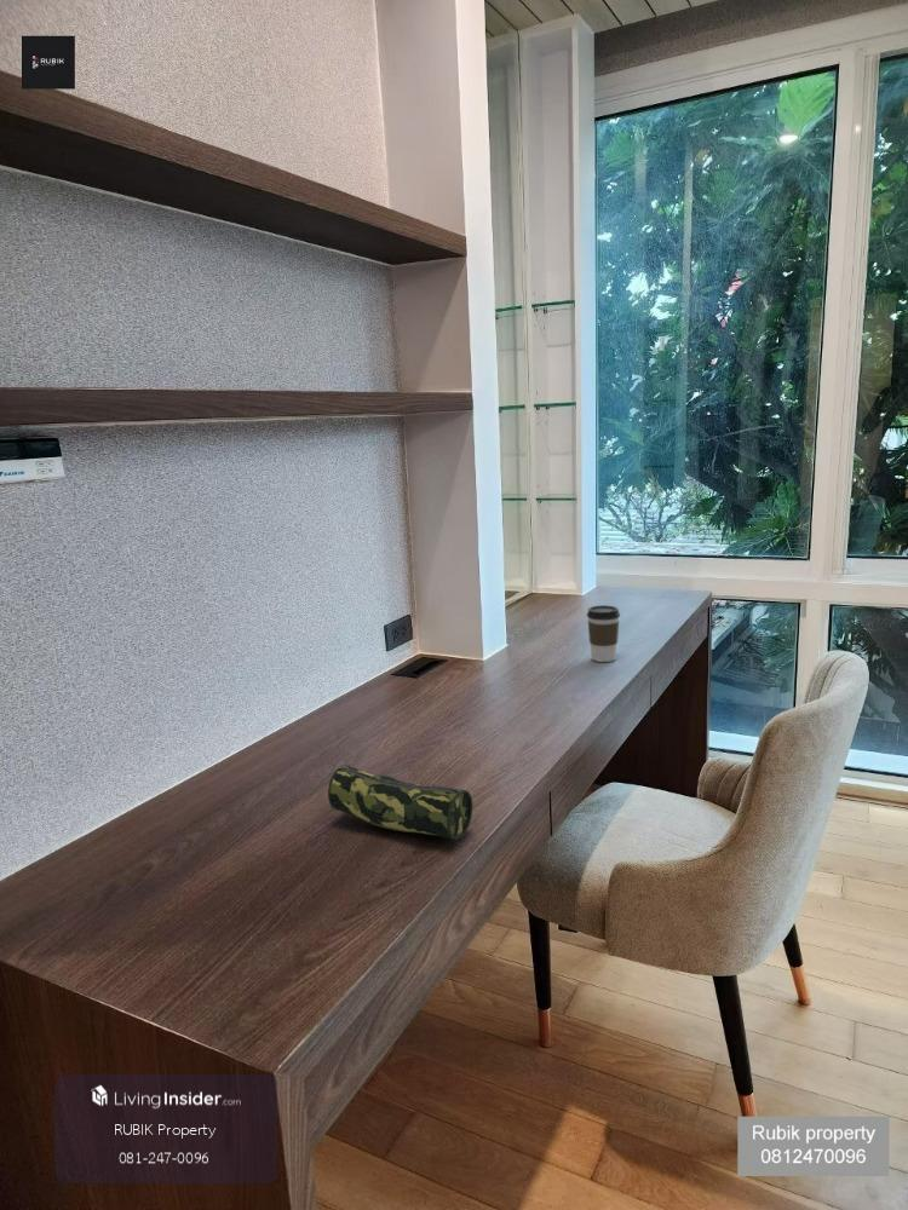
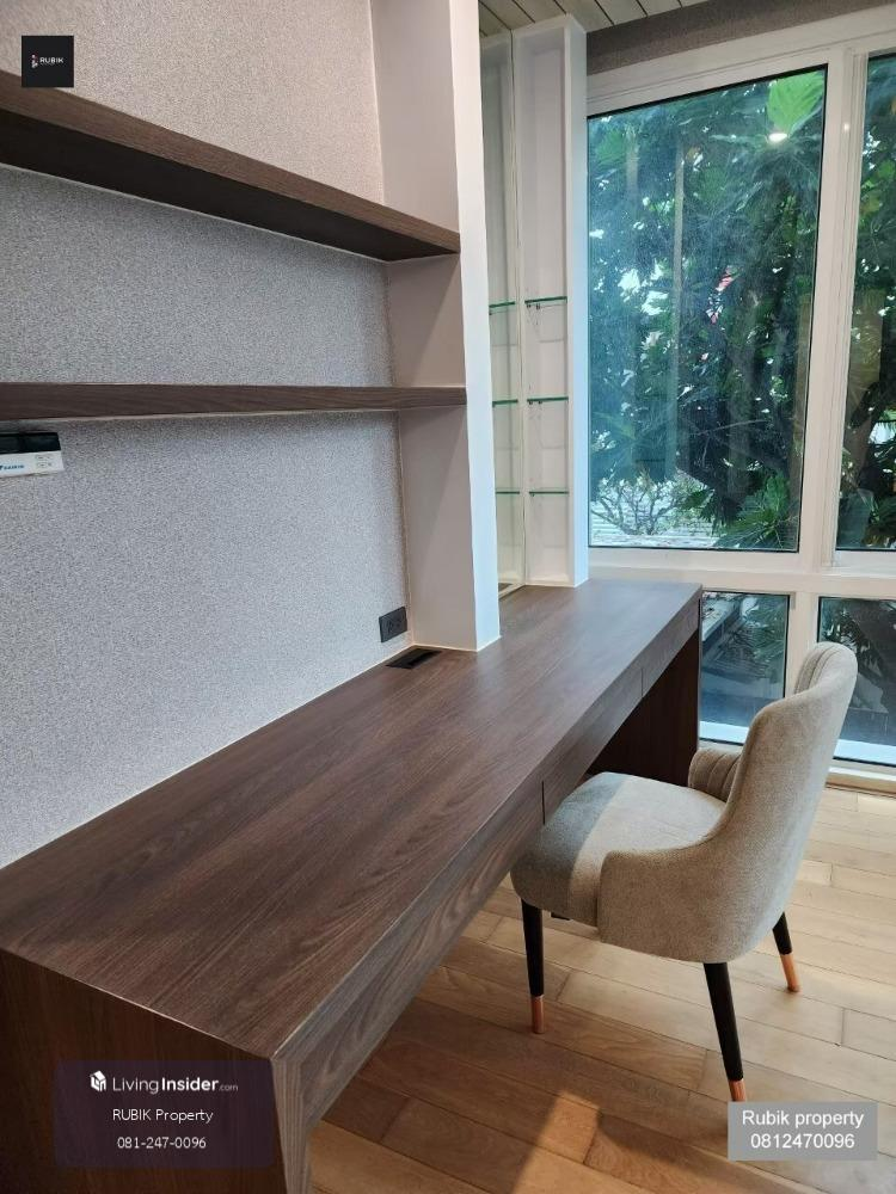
- pencil case [327,764,473,841]
- coffee cup [586,604,621,663]
